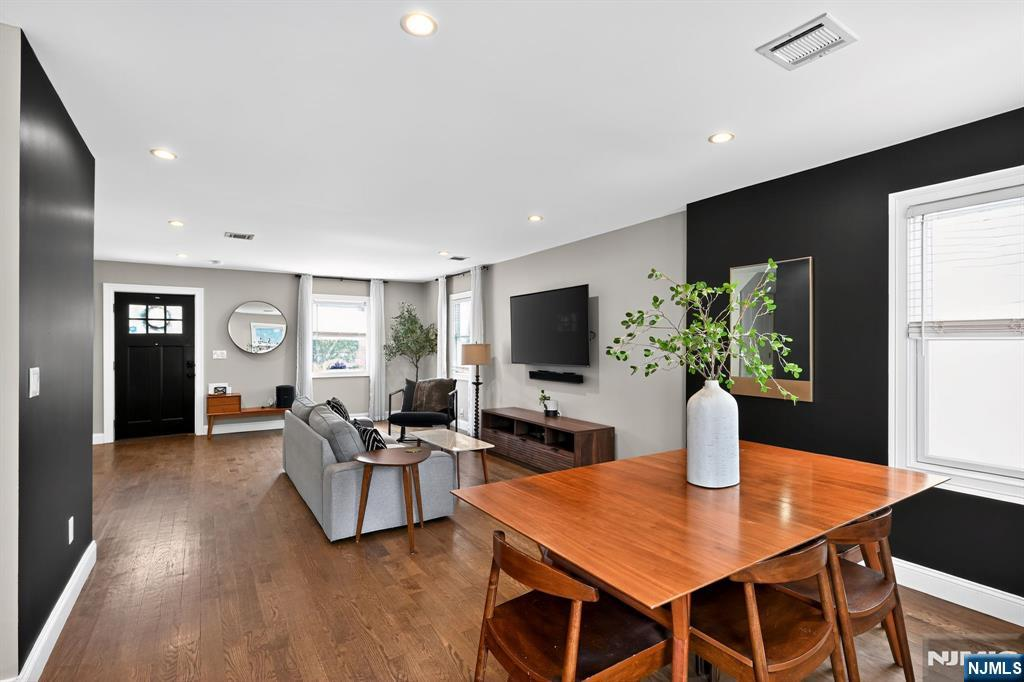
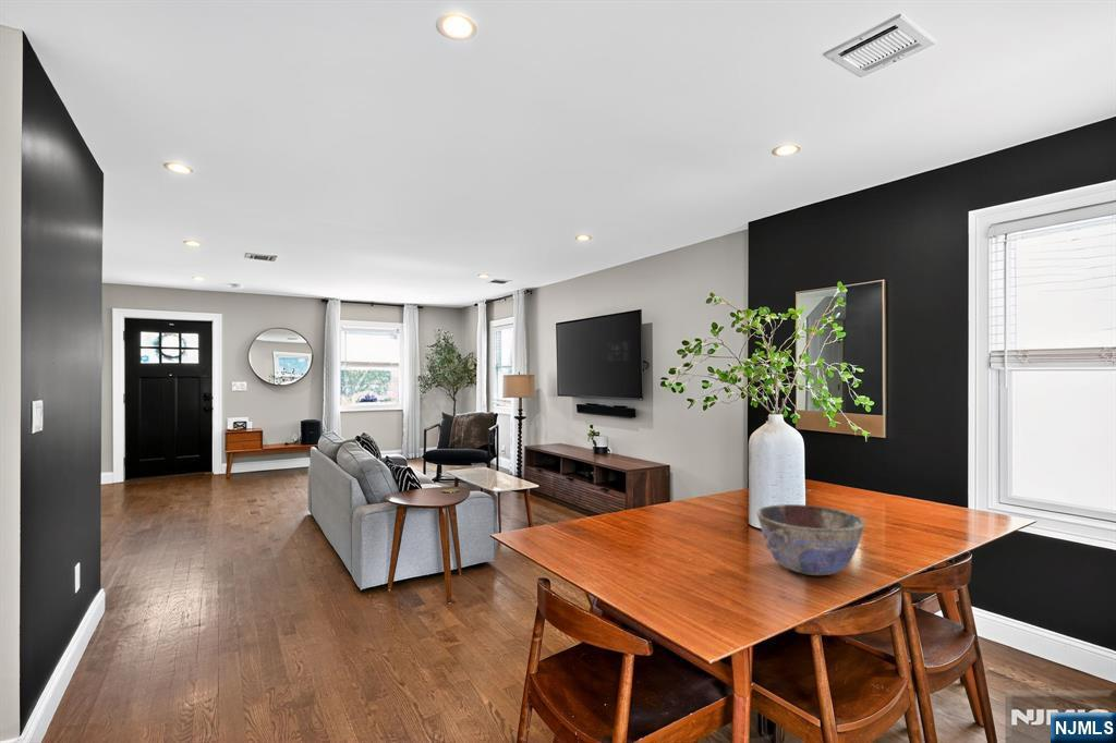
+ bowl [755,503,866,576]
